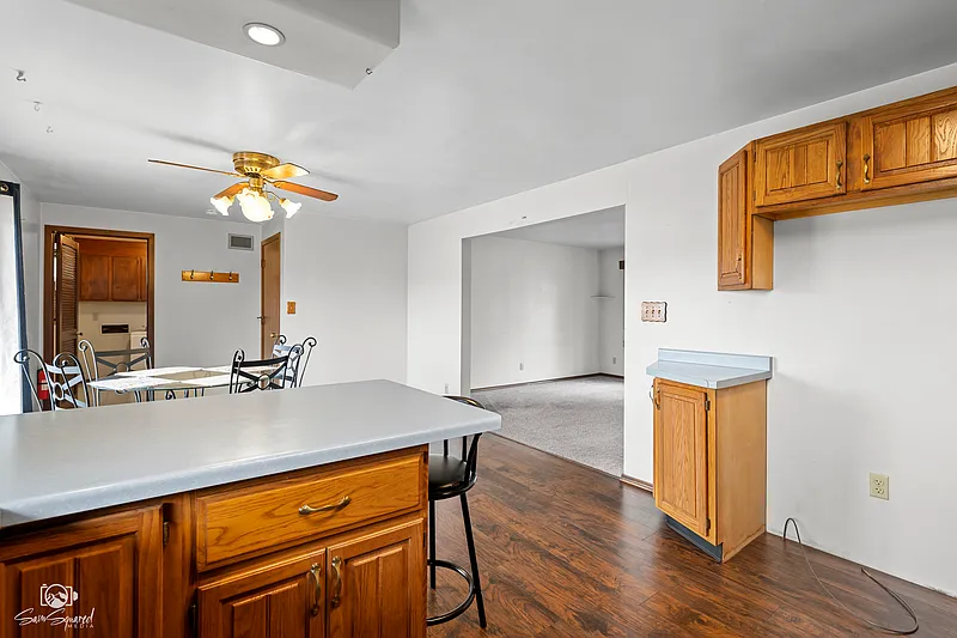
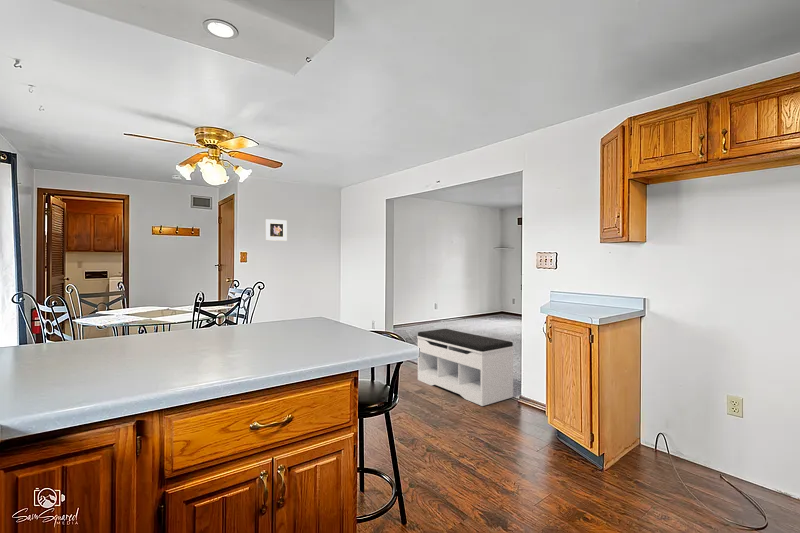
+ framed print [265,218,288,242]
+ bench [416,328,514,407]
